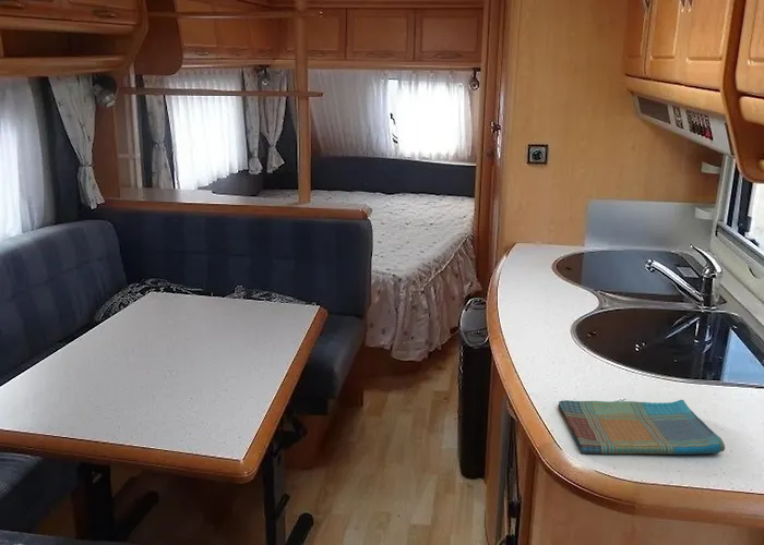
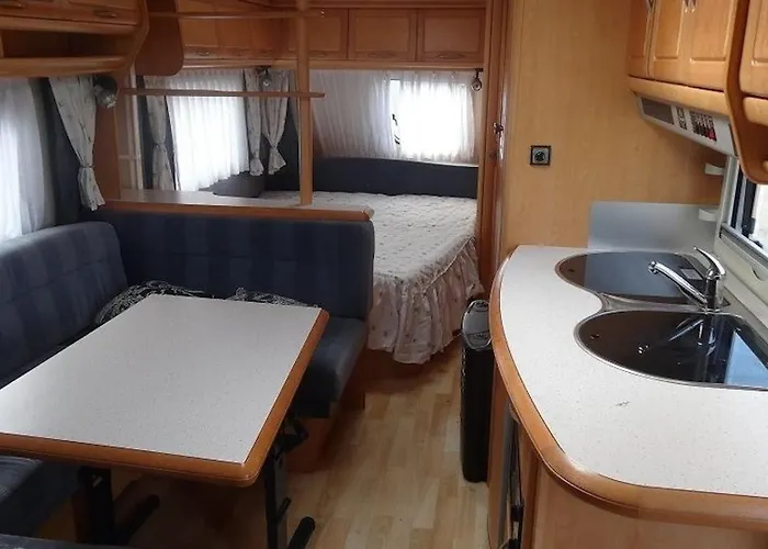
- dish towel [557,399,726,456]
